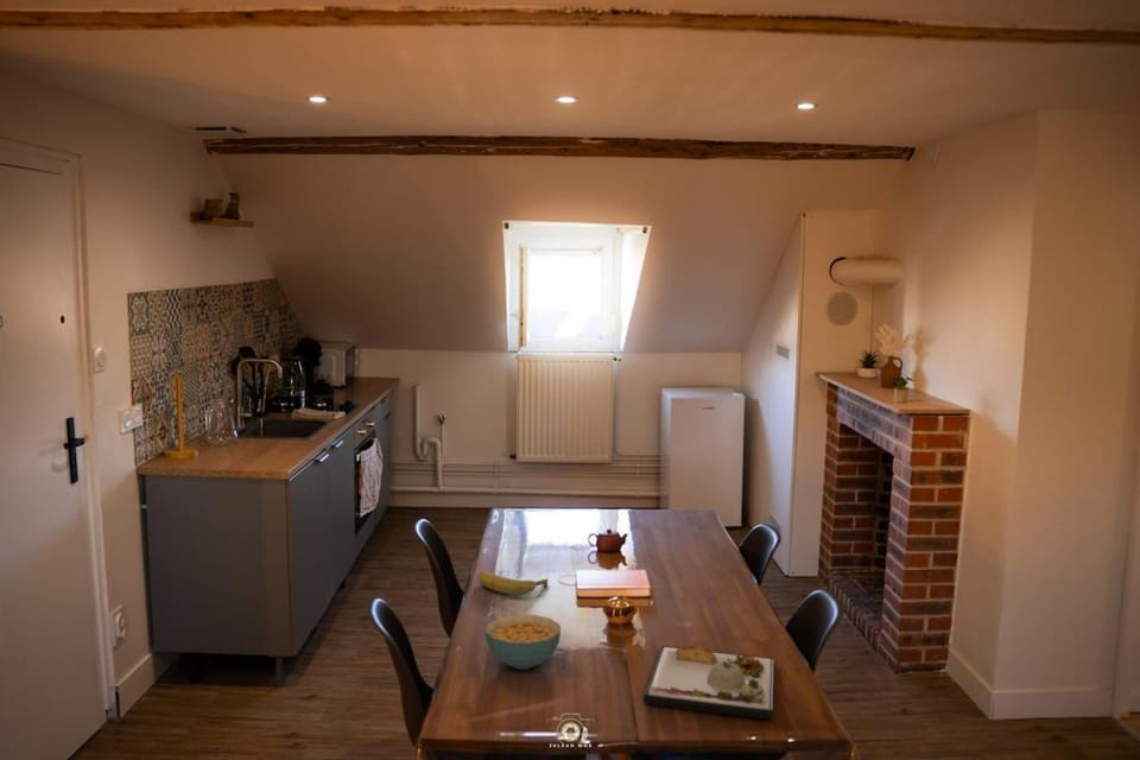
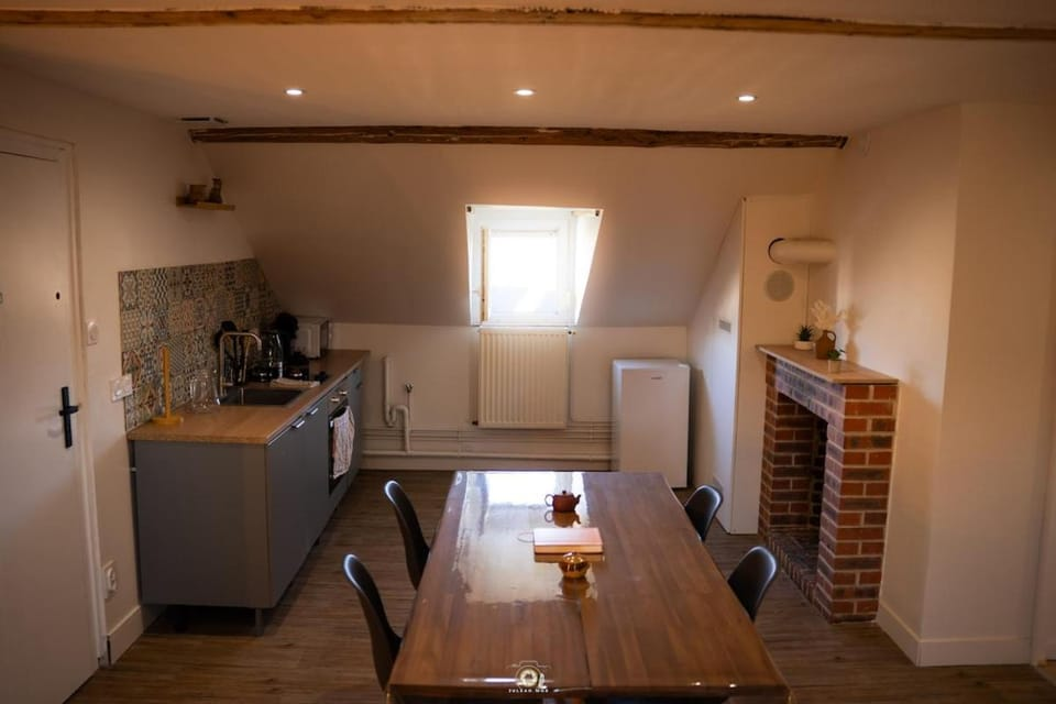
- dinner plate [642,645,775,721]
- cereal bowl [484,614,562,671]
- fruit [476,570,550,596]
